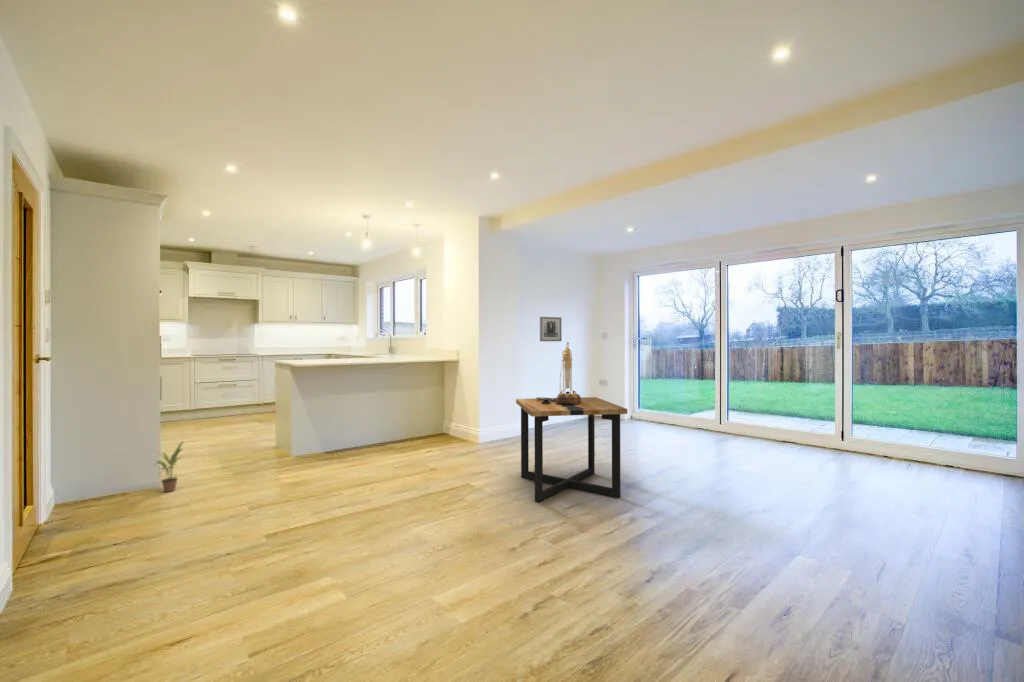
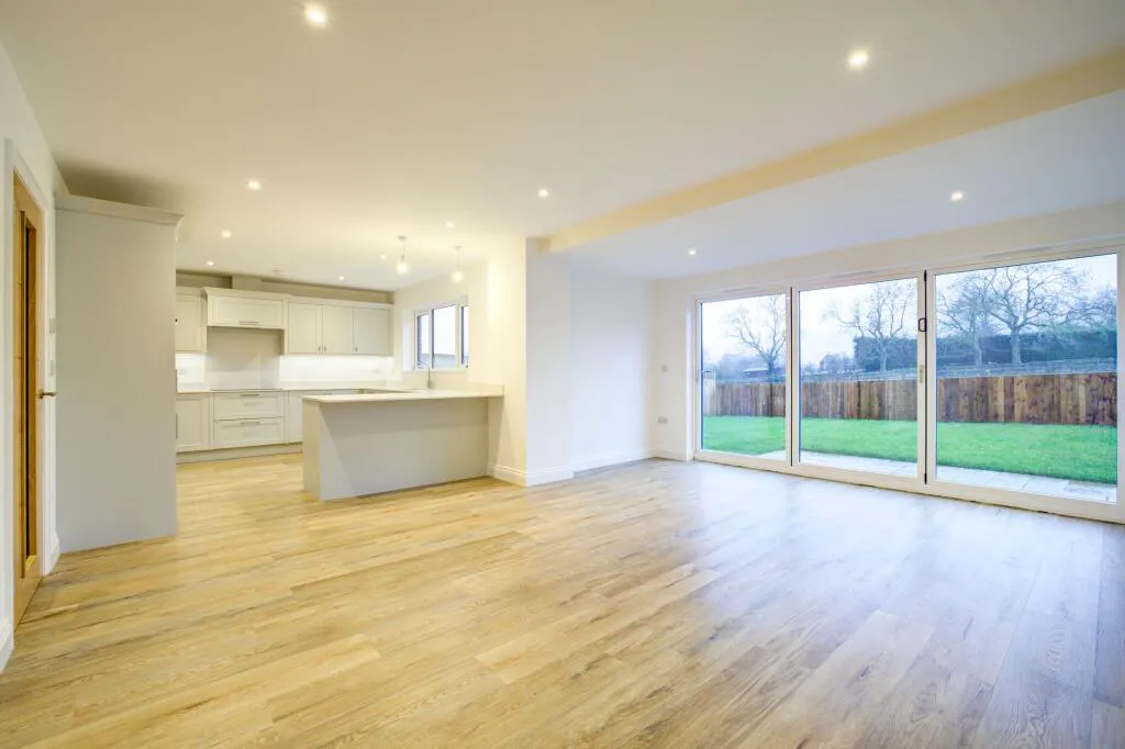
- side table [515,396,628,503]
- potted plant [152,440,189,493]
- table lamp [536,341,582,404]
- wall art [539,316,563,342]
